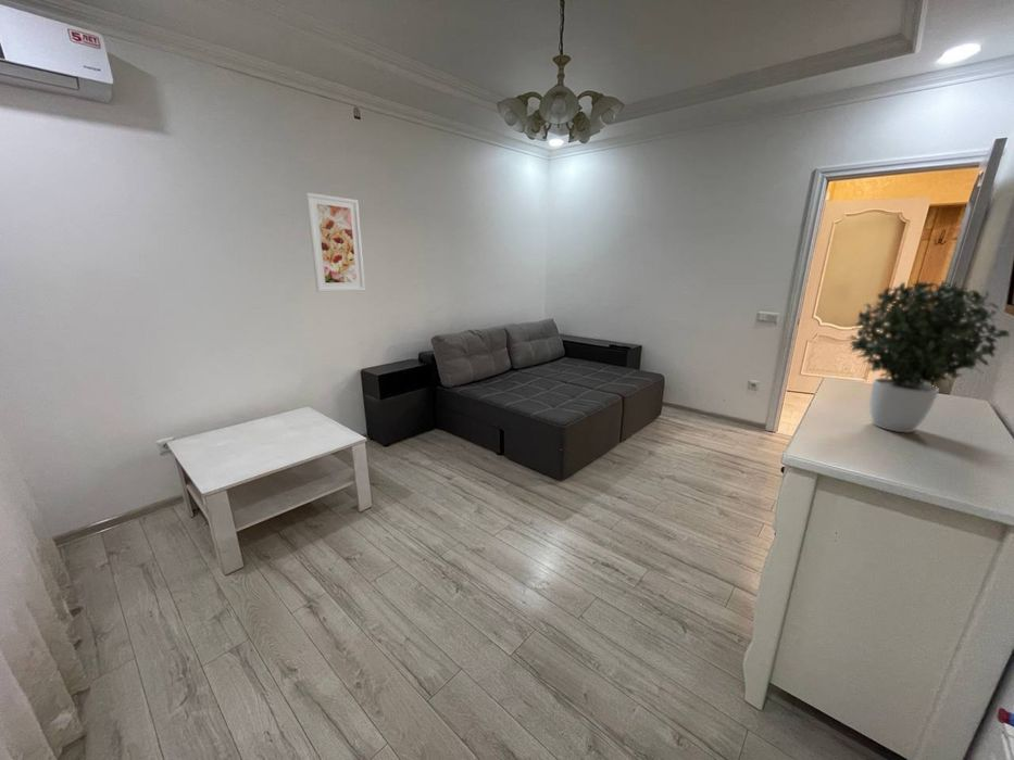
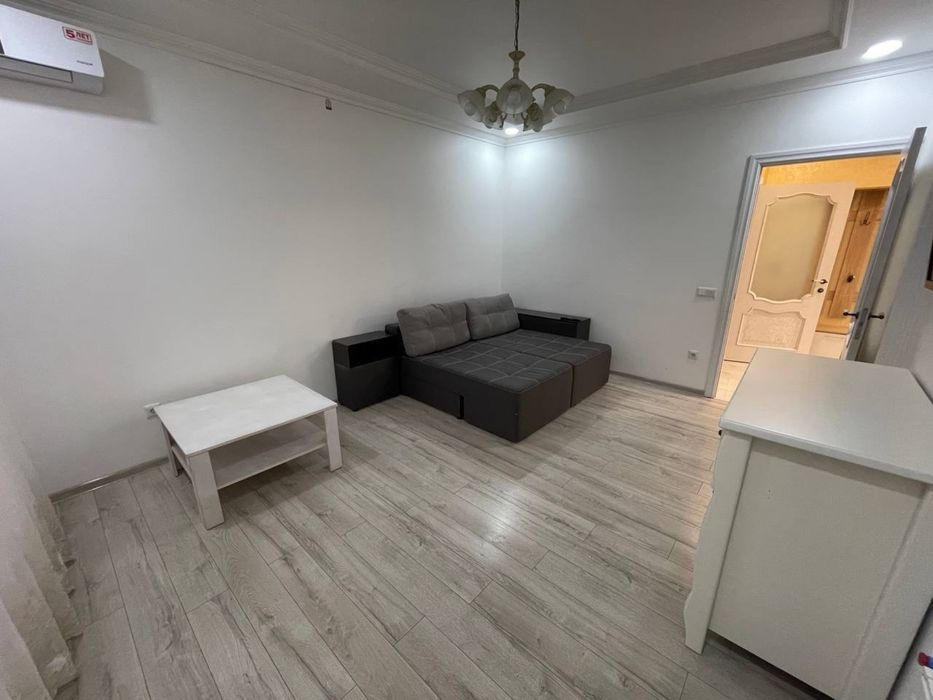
- potted plant [847,279,1012,433]
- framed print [304,192,366,293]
